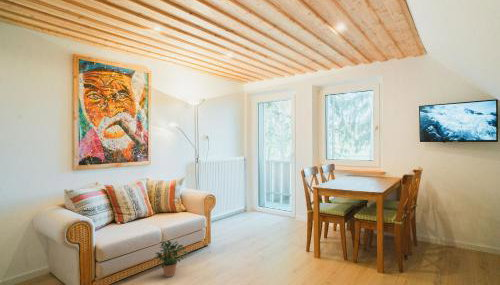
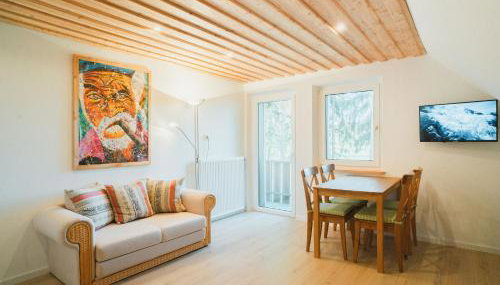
- potted plant [153,239,188,278]
